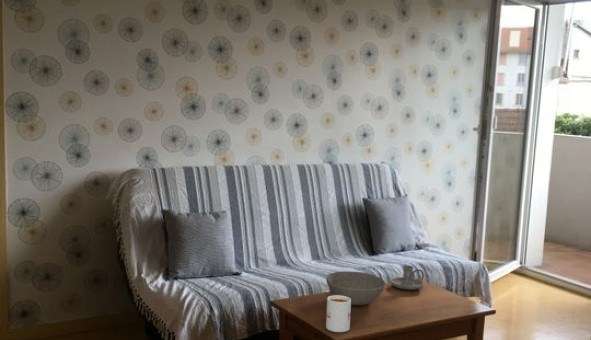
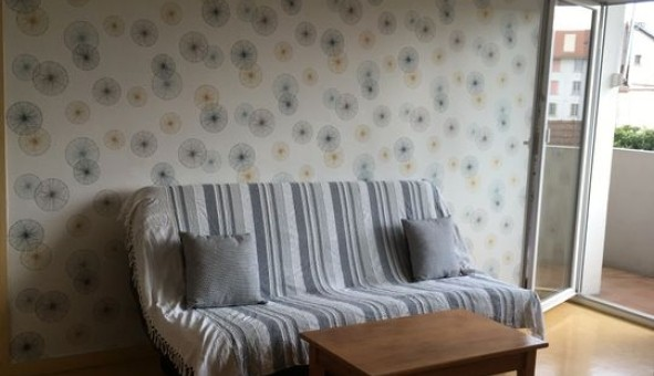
- bowl [325,270,387,306]
- mug [325,295,352,333]
- candle holder [390,265,425,291]
